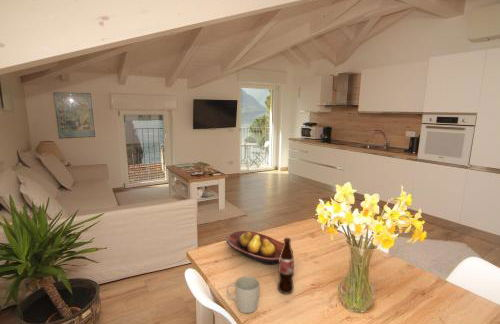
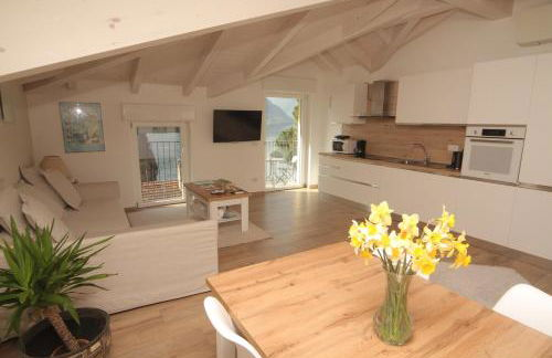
- fruit bowl [225,230,294,266]
- mug [225,275,261,314]
- bottle [277,237,295,295]
